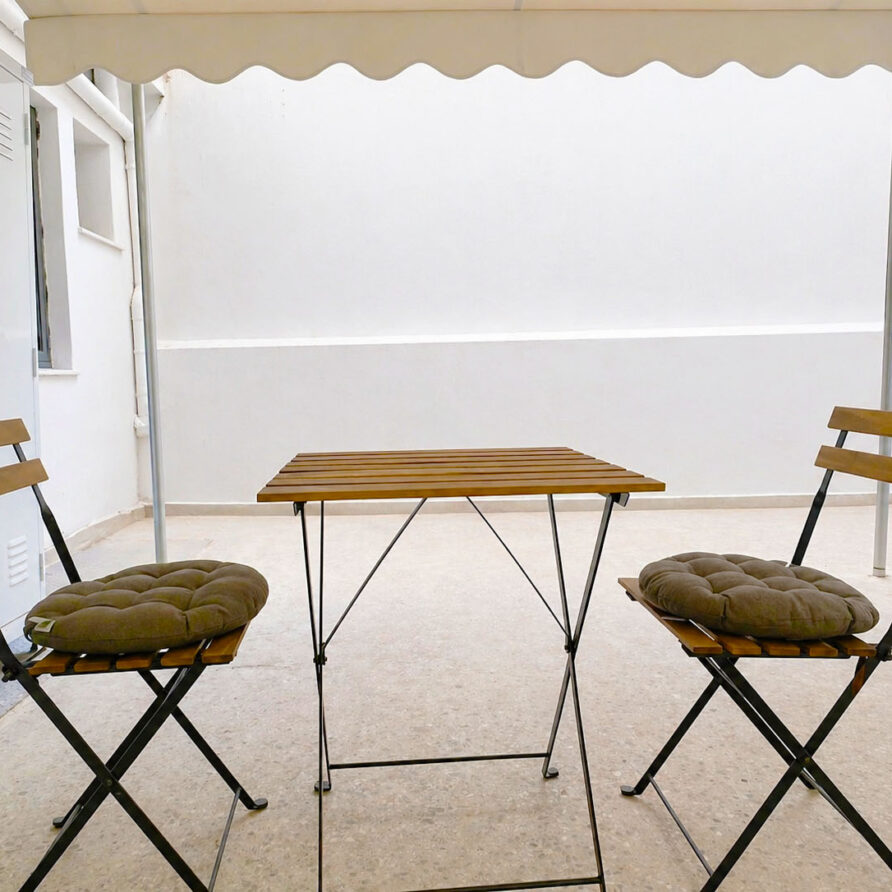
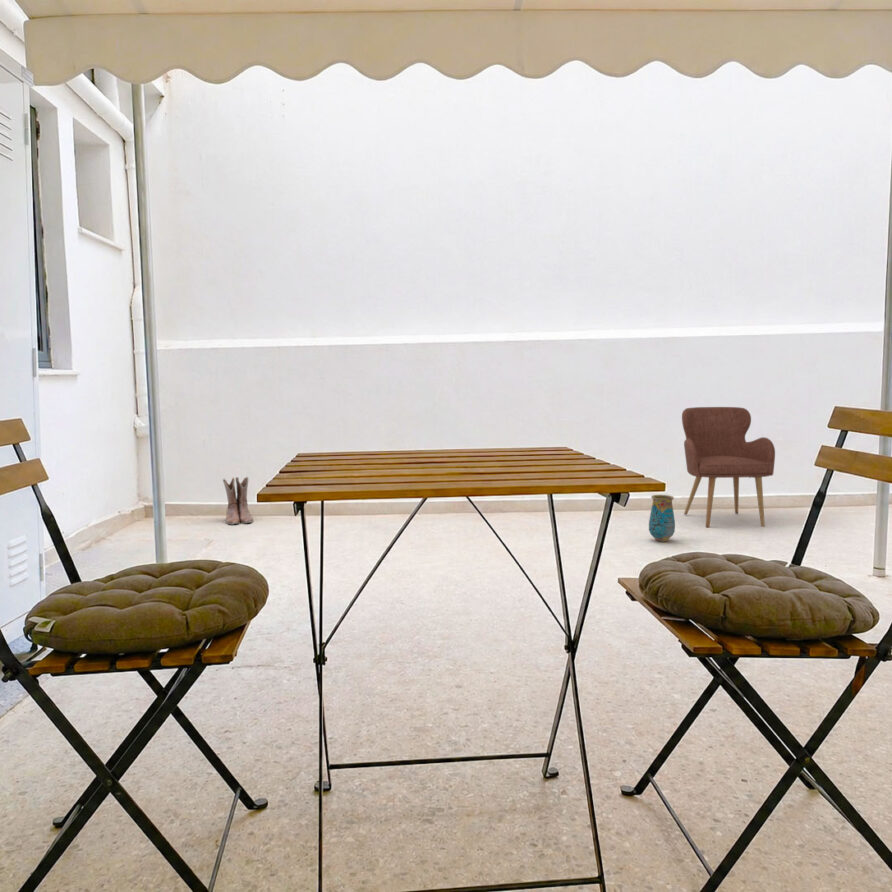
+ boots [222,476,254,526]
+ armchair [681,406,776,529]
+ vase [648,494,676,543]
